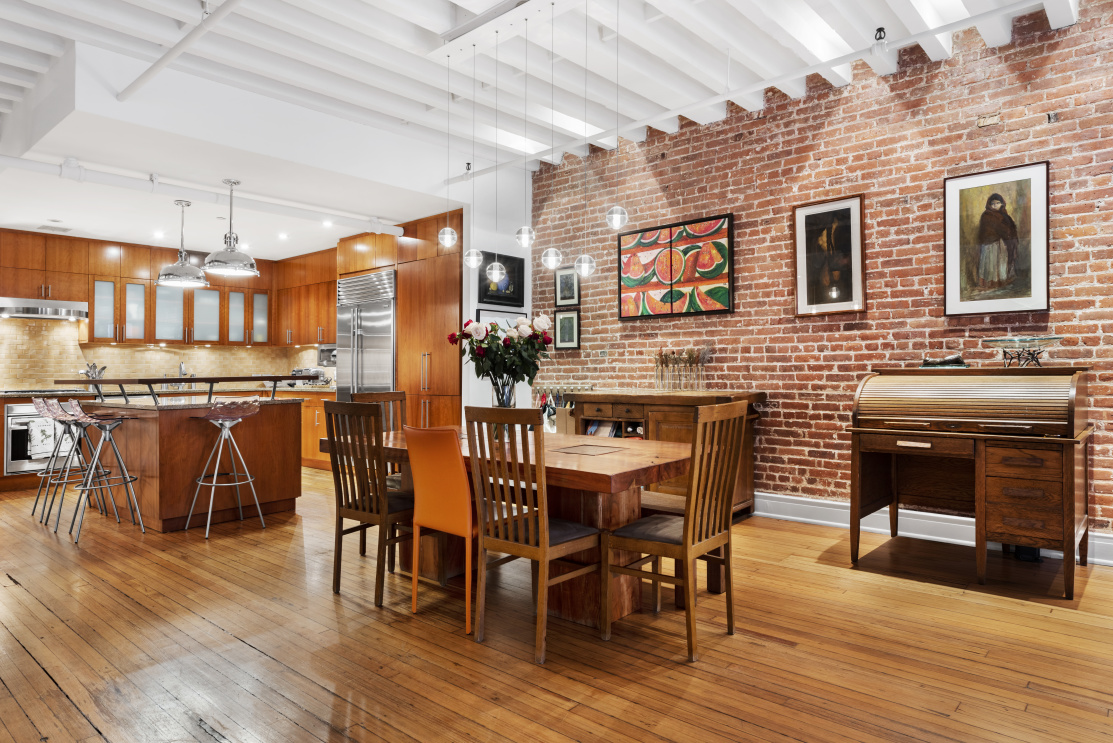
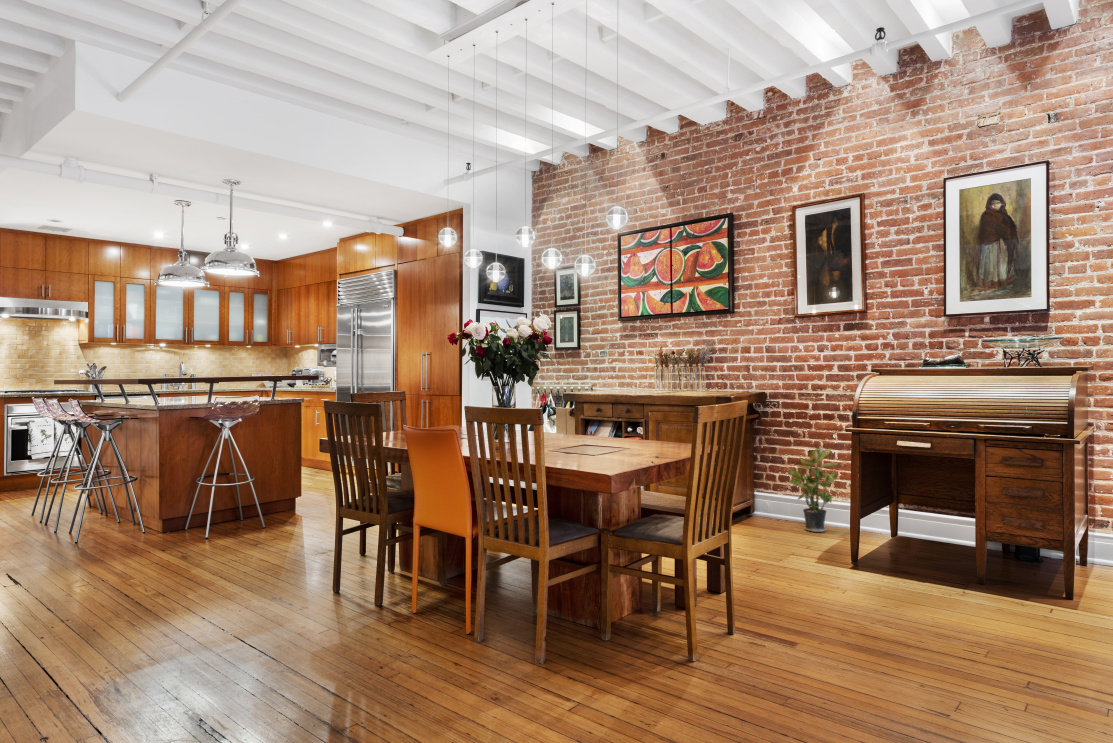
+ potted plant [788,445,839,533]
